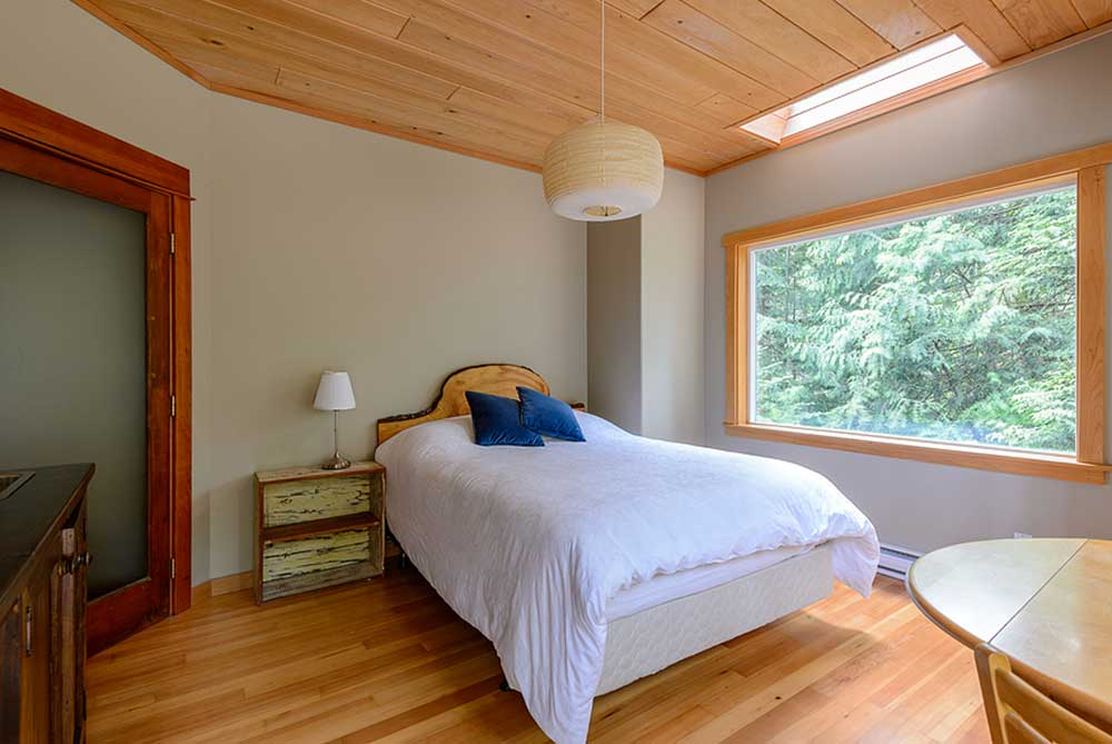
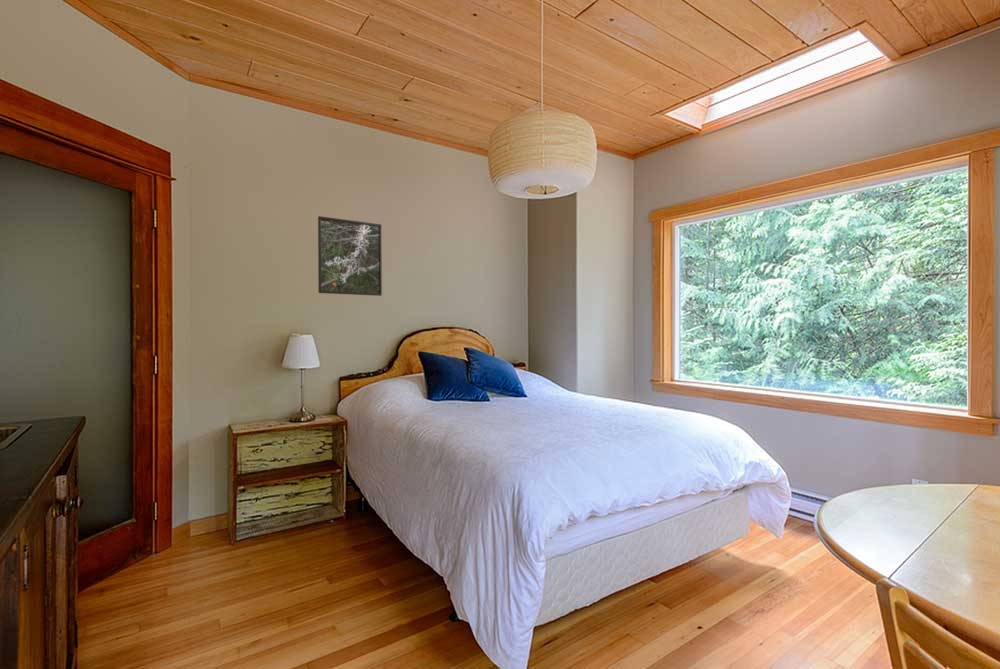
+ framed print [317,215,383,297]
